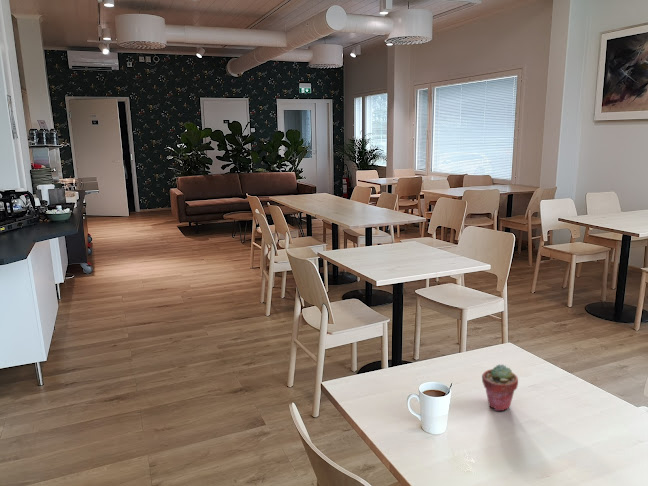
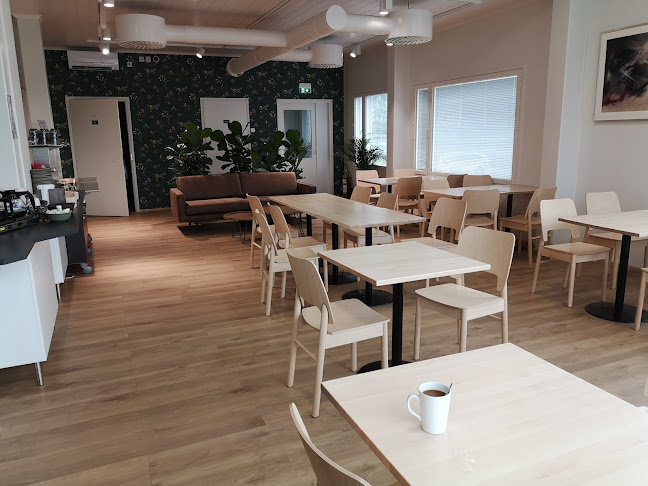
- potted succulent [481,363,519,412]
